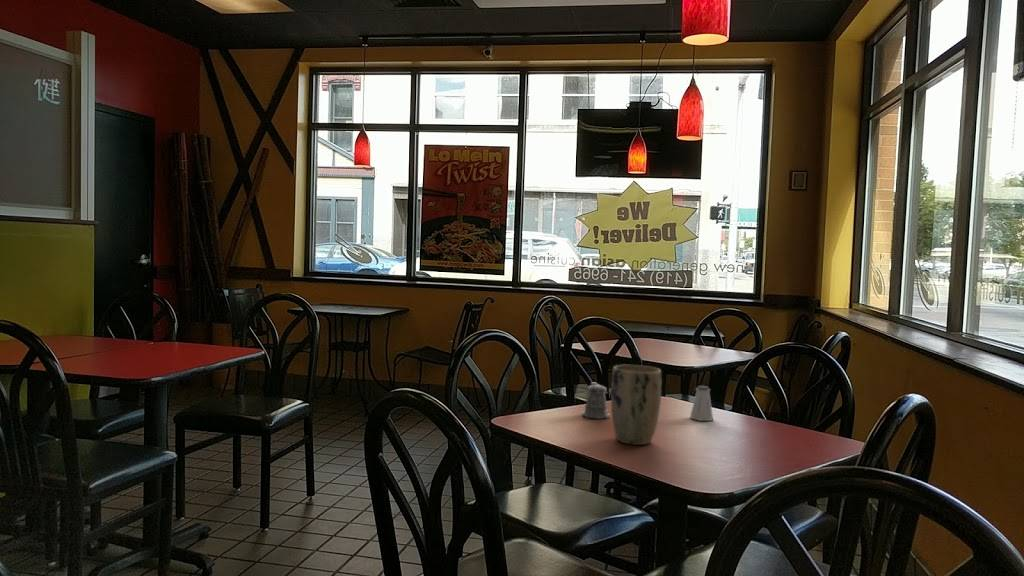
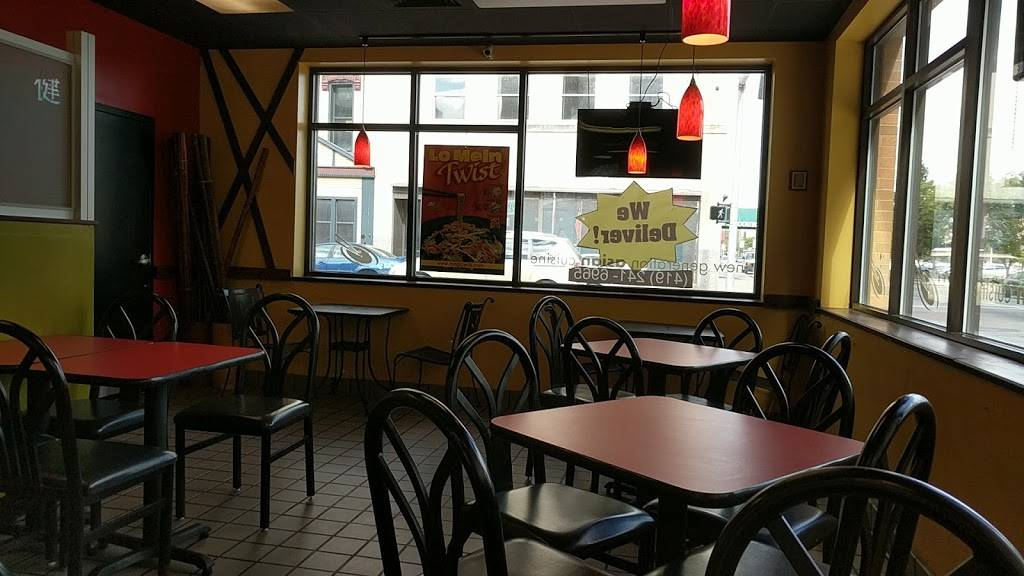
- plant pot [610,364,663,446]
- pepper shaker [581,382,611,420]
- saltshaker [689,385,714,422]
